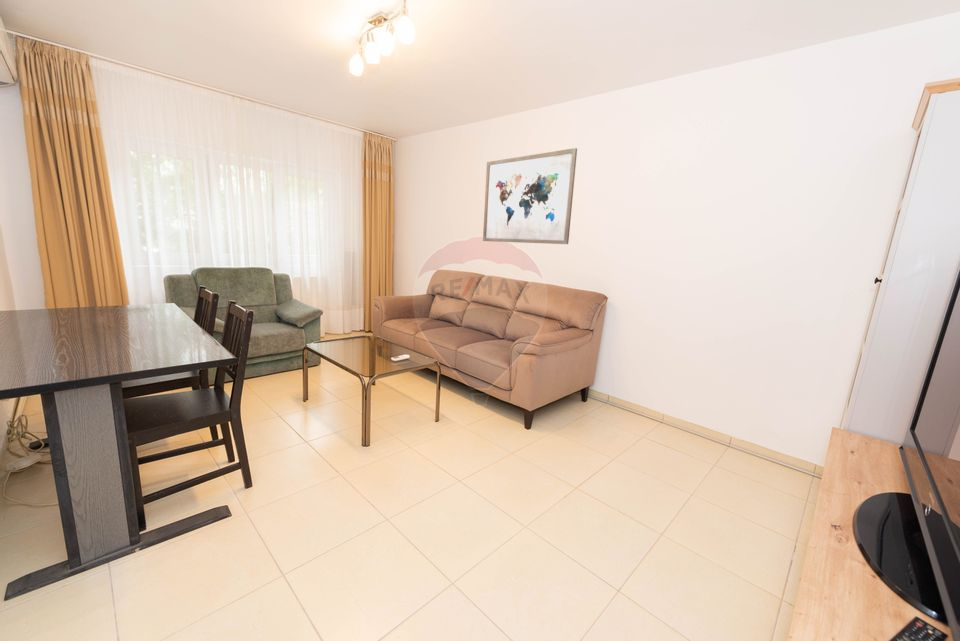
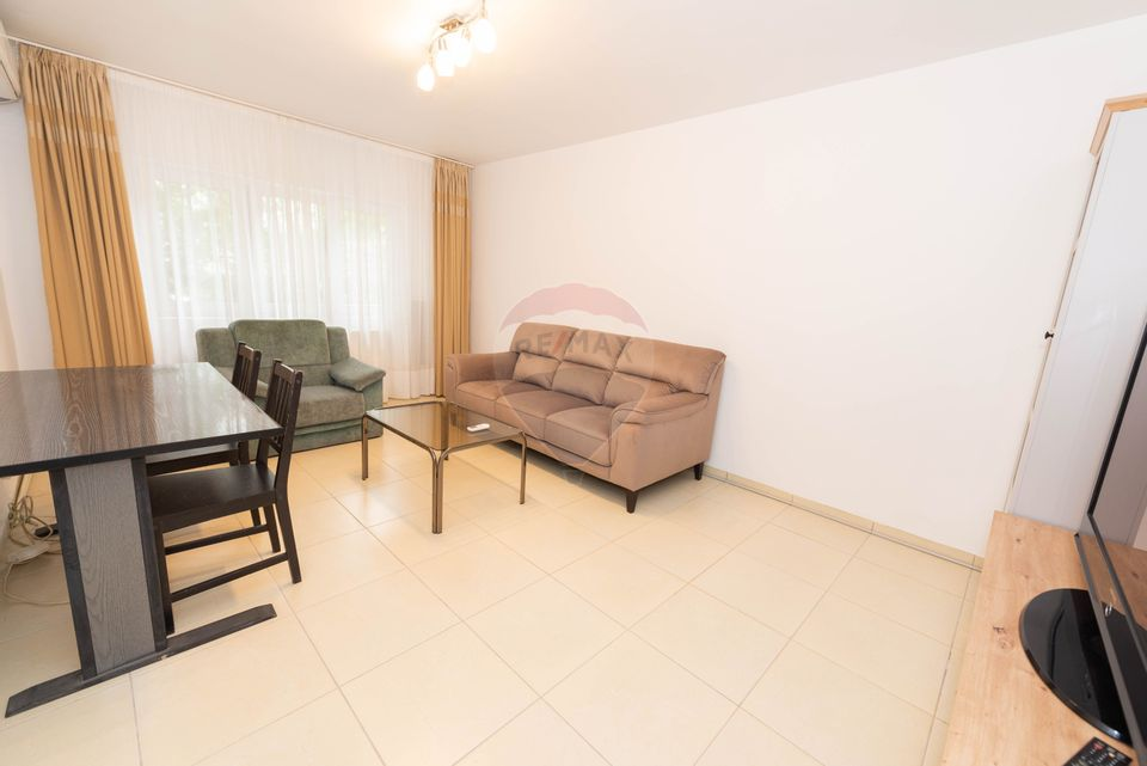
- wall art [482,147,578,245]
